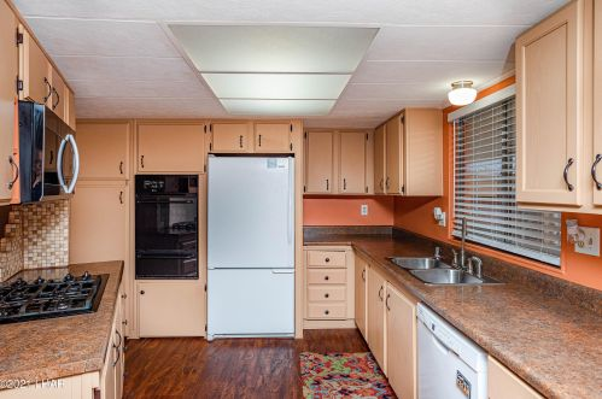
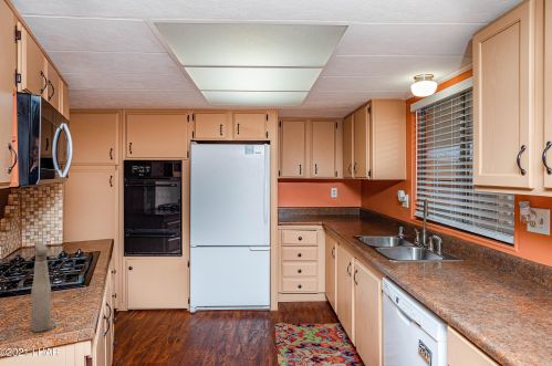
+ spray bottle [30,241,53,333]
